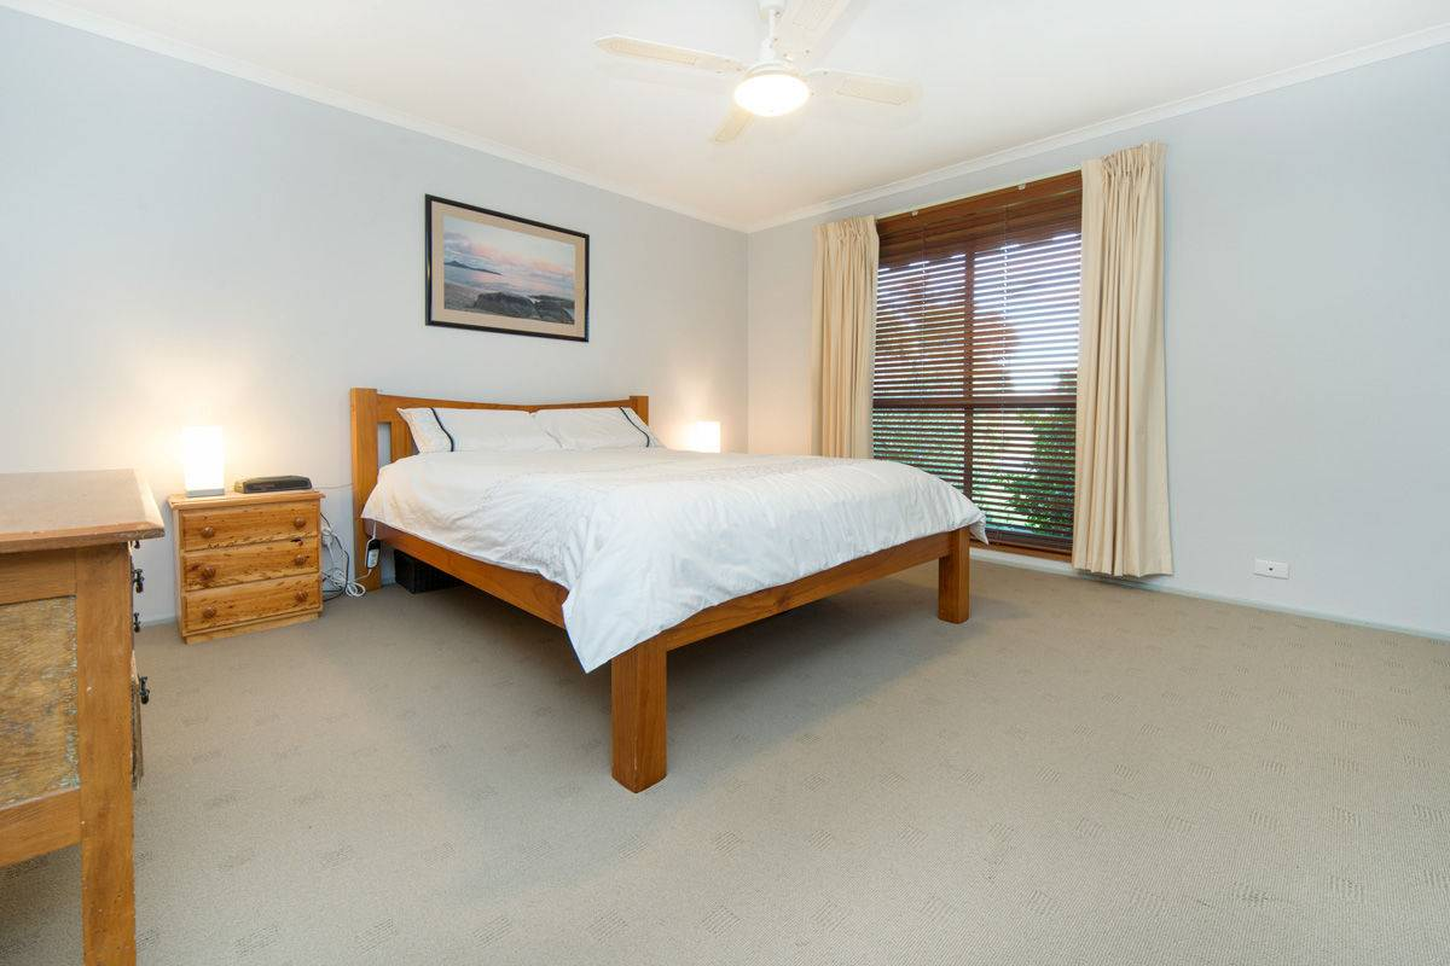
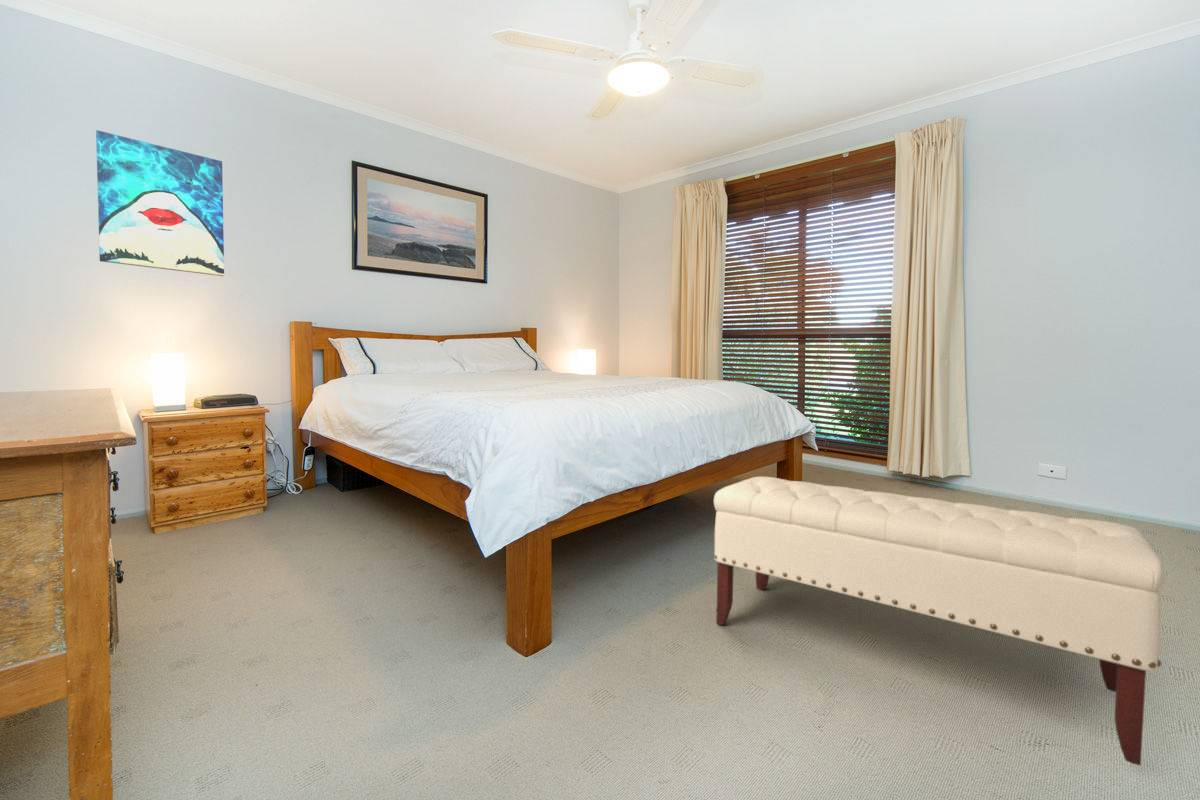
+ wall art [95,129,225,277]
+ bench [713,476,1165,767]
